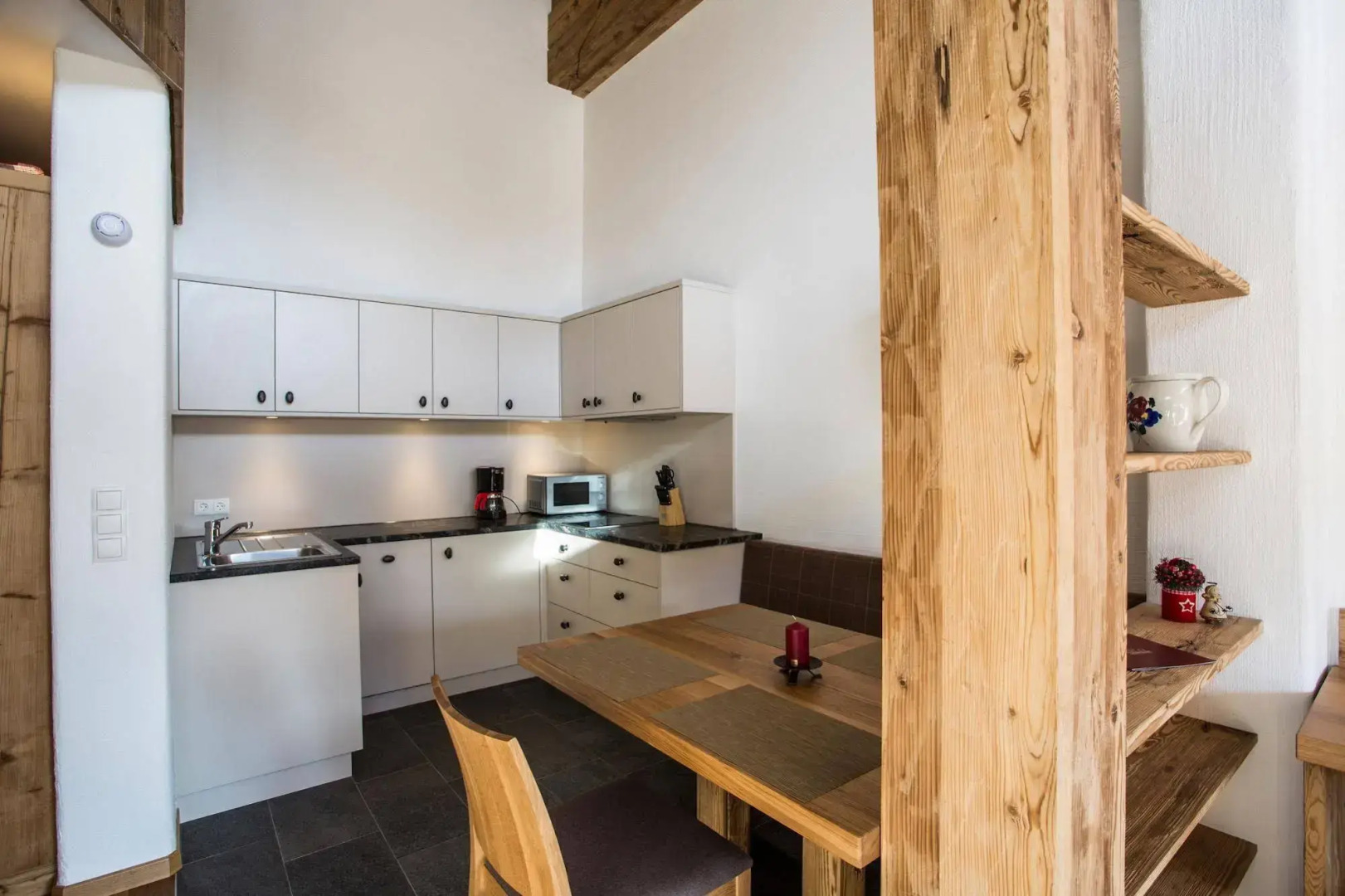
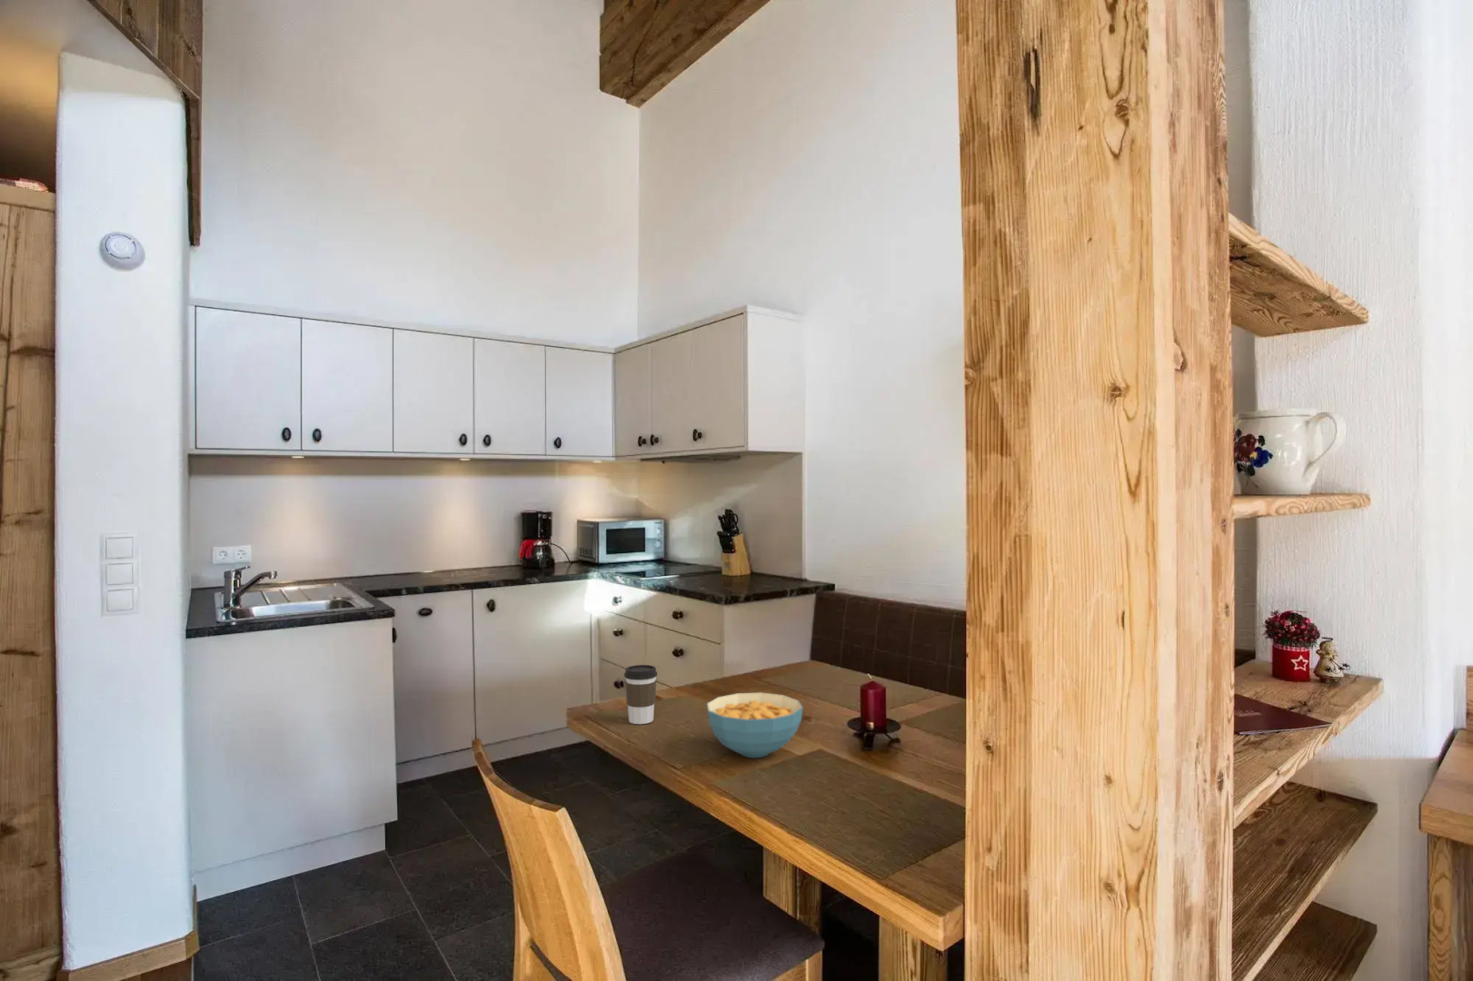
+ cereal bowl [706,691,804,759]
+ coffee cup [623,663,658,725]
